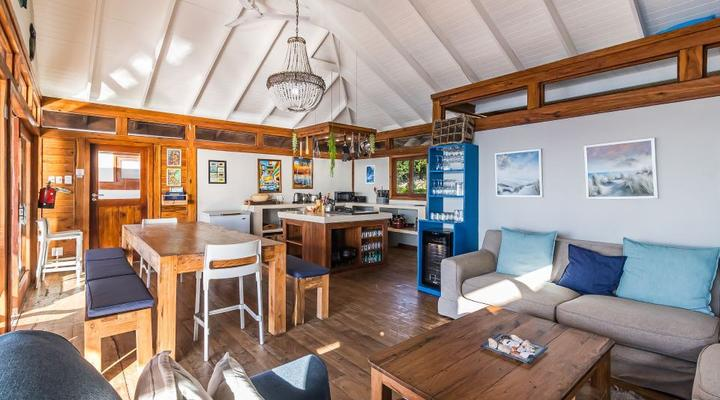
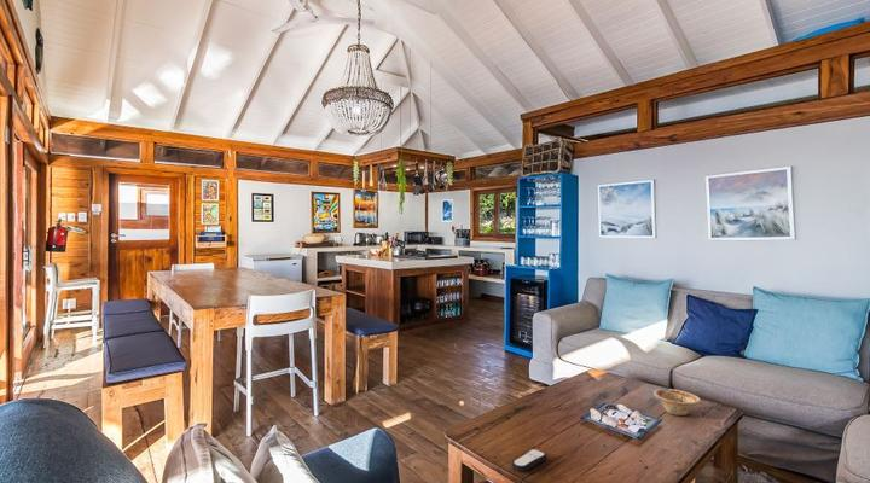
+ remote control [510,448,549,472]
+ dish [652,388,702,417]
